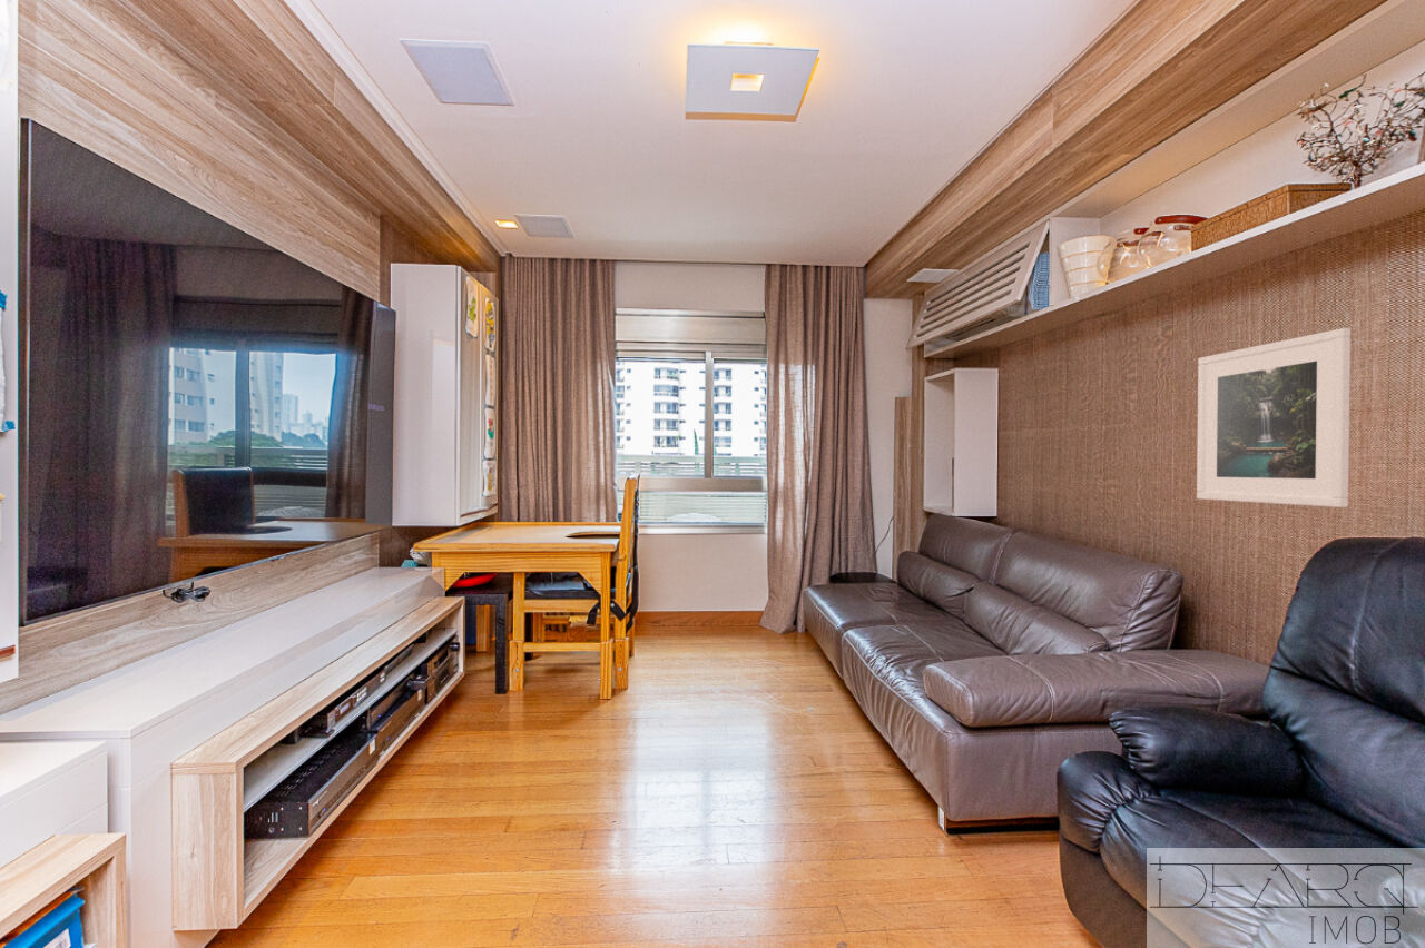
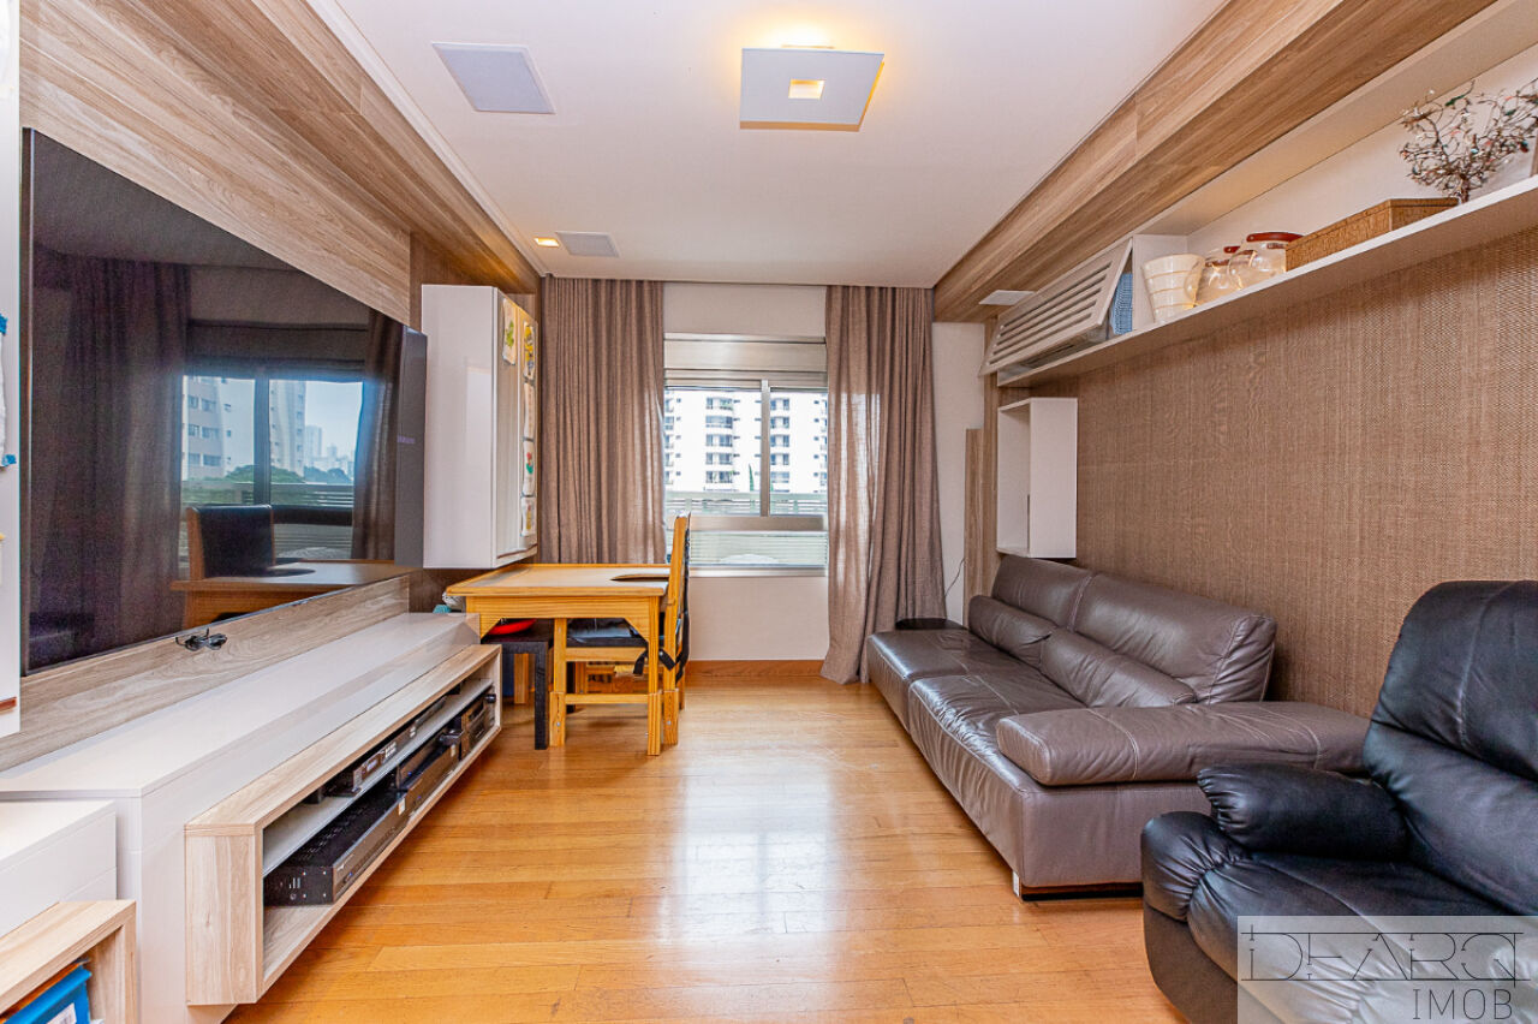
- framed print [1196,327,1352,508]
